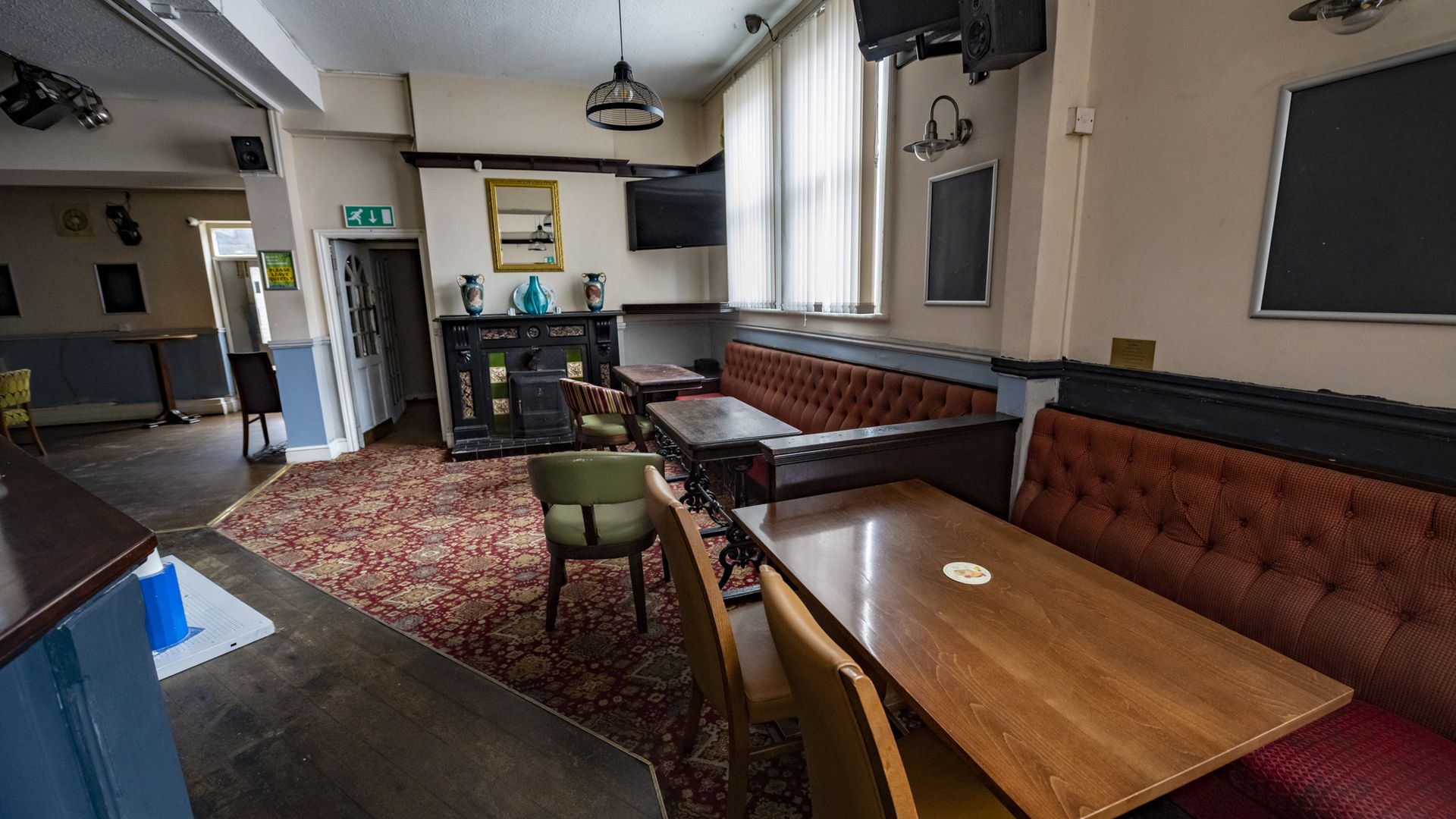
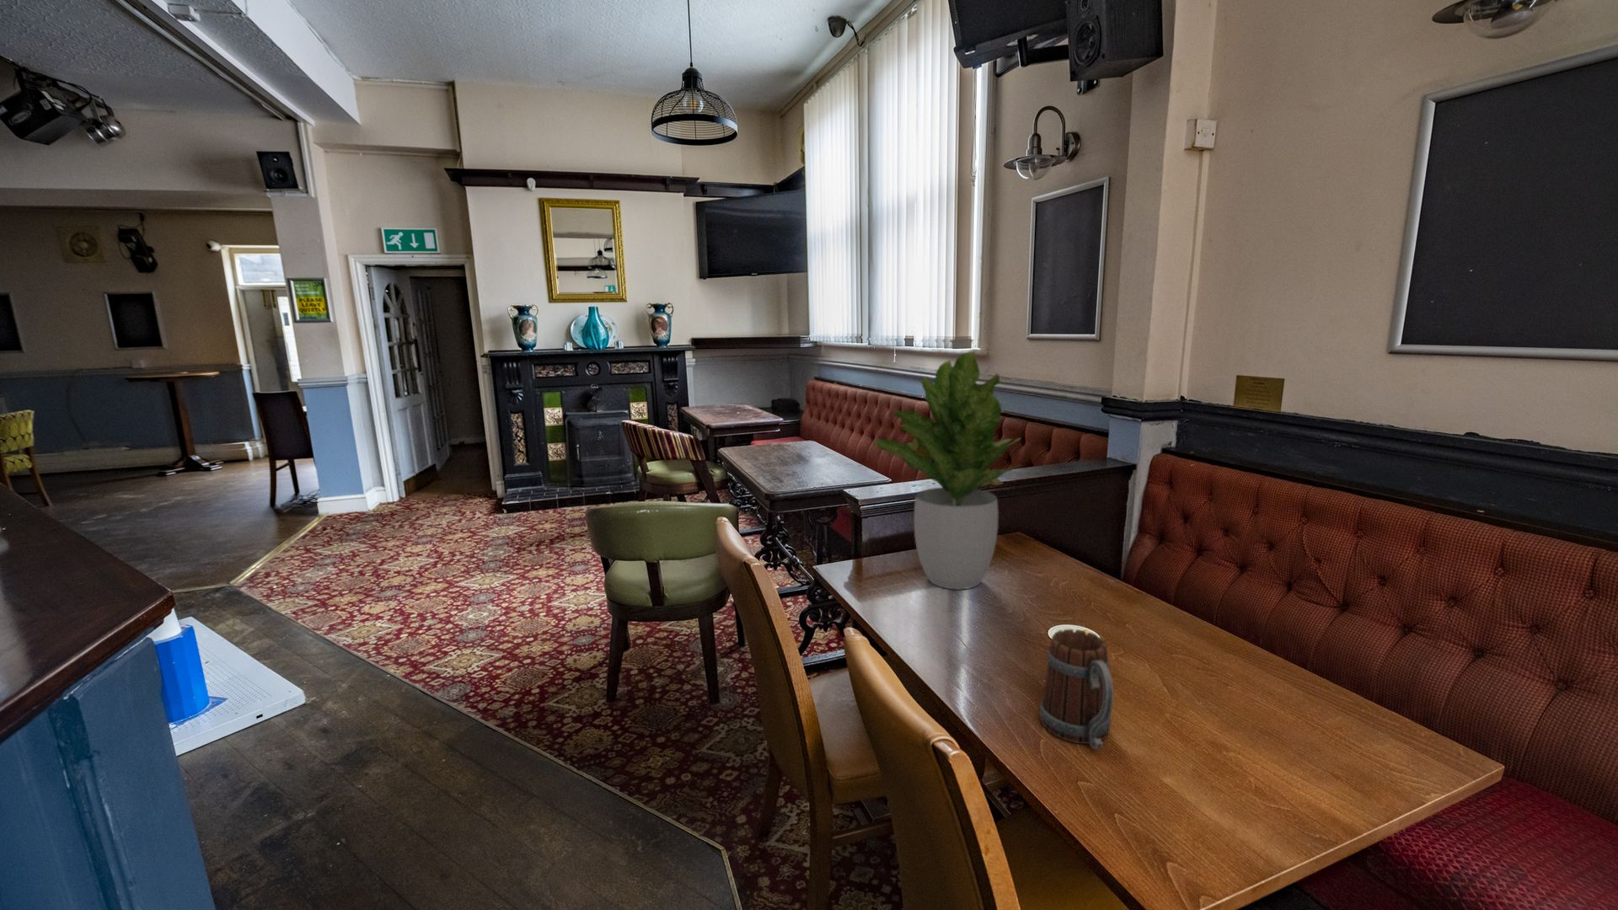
+ beer mug [1039,629,1115,750]
+ potted plant [870,350,1023,591]
